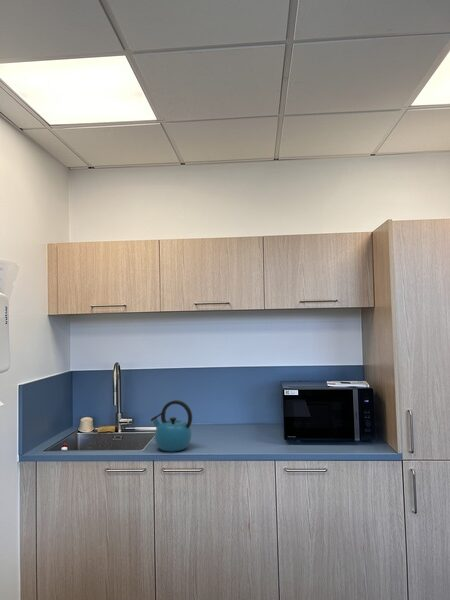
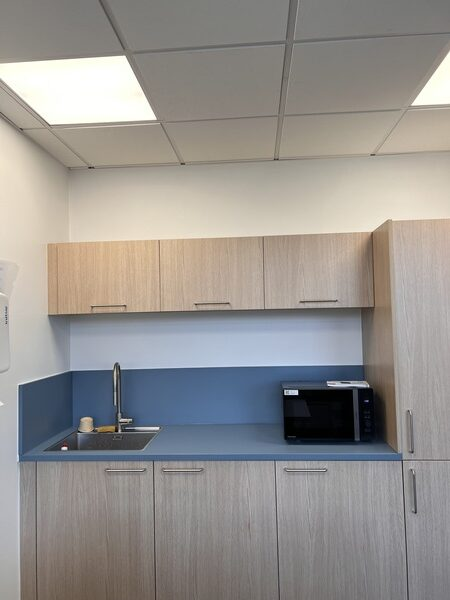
- kettle [150,399,193,453]
